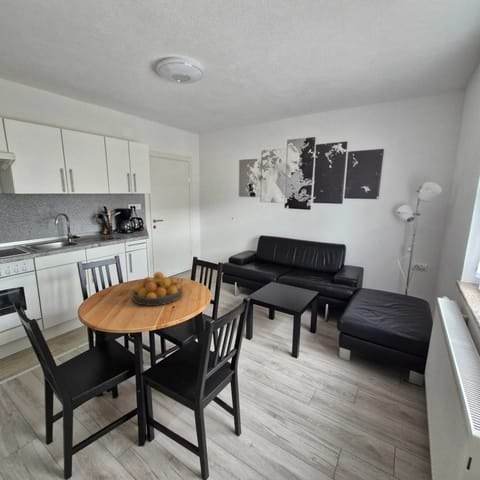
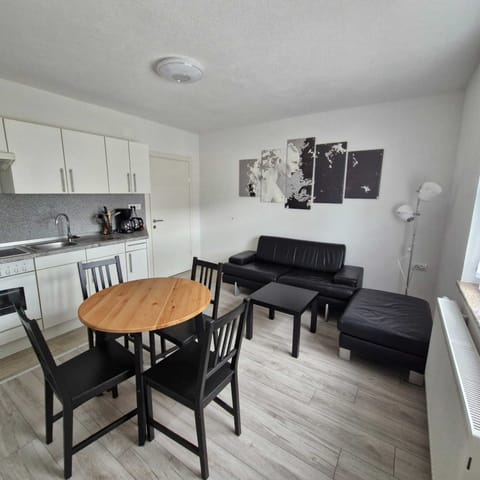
- fruit bowl [132,271,184,307]
